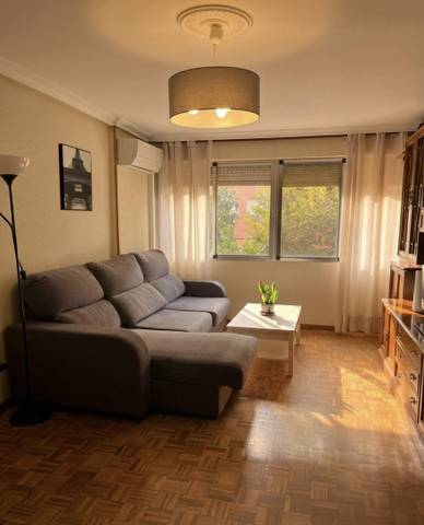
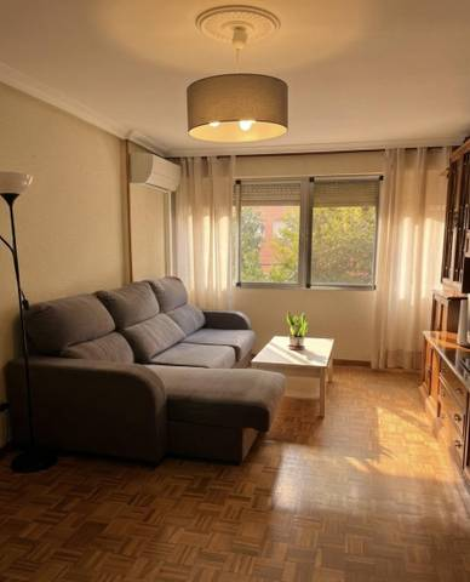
- wall art [57,142,94,212]
